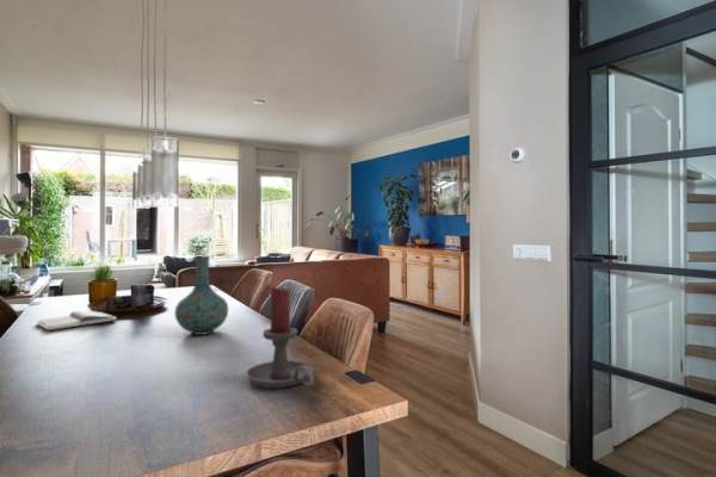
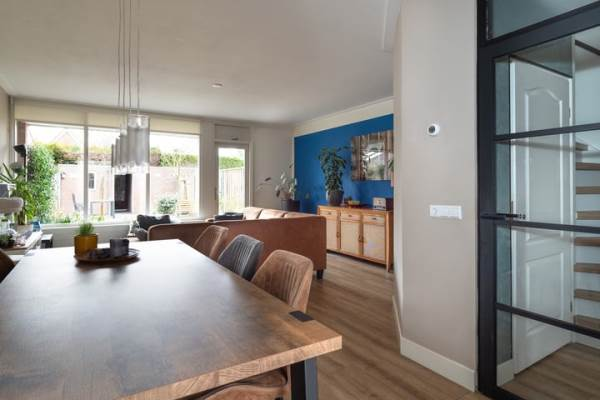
- vase [173,255,229,336]
- candle holder [245,286,315,389]
- book [36,310,118,332]
